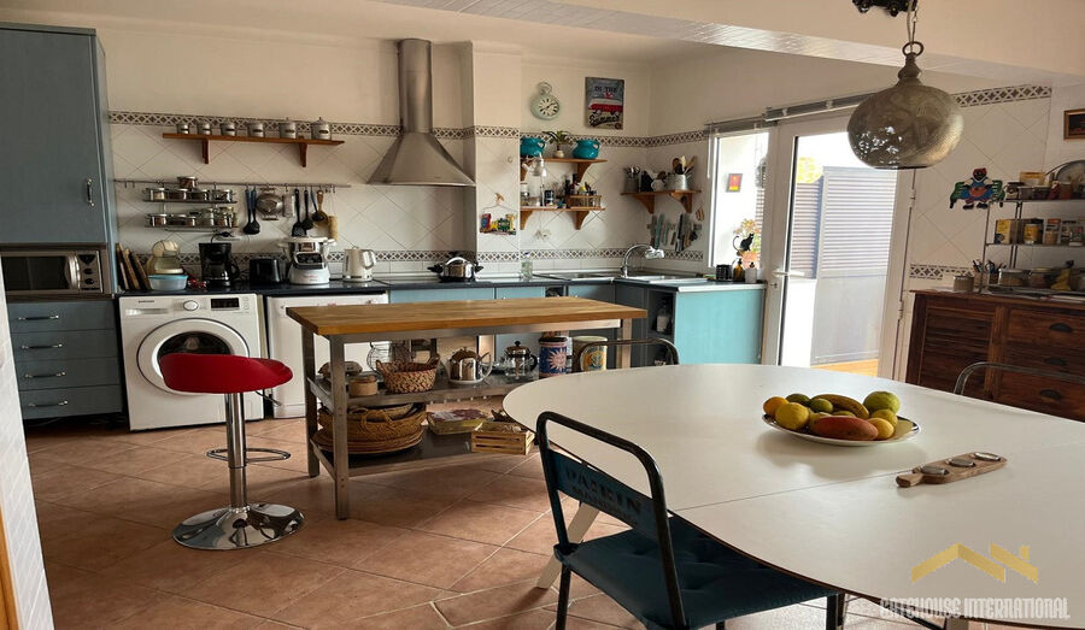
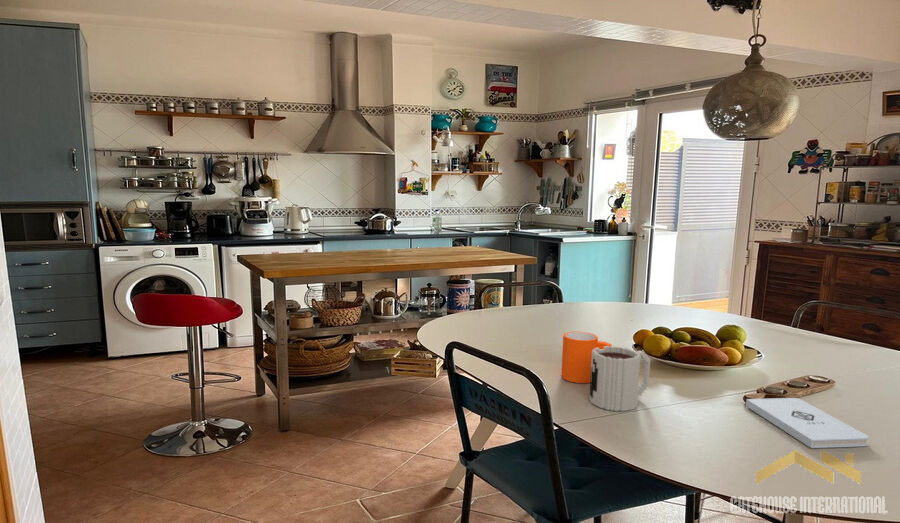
+ notepad [745,397,869,449]
+ mug [589,345,651,412]
+ mug [560,331,613,384]
